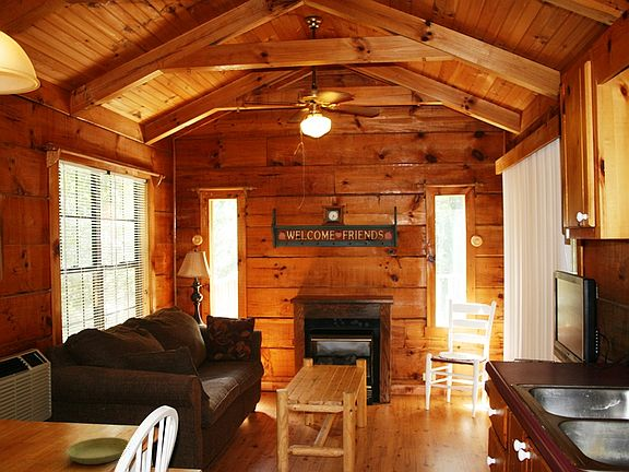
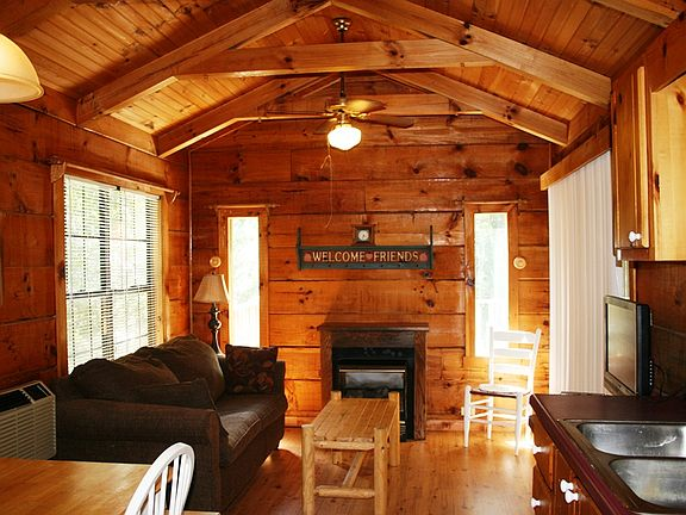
- saucer [66,436,130,465]
